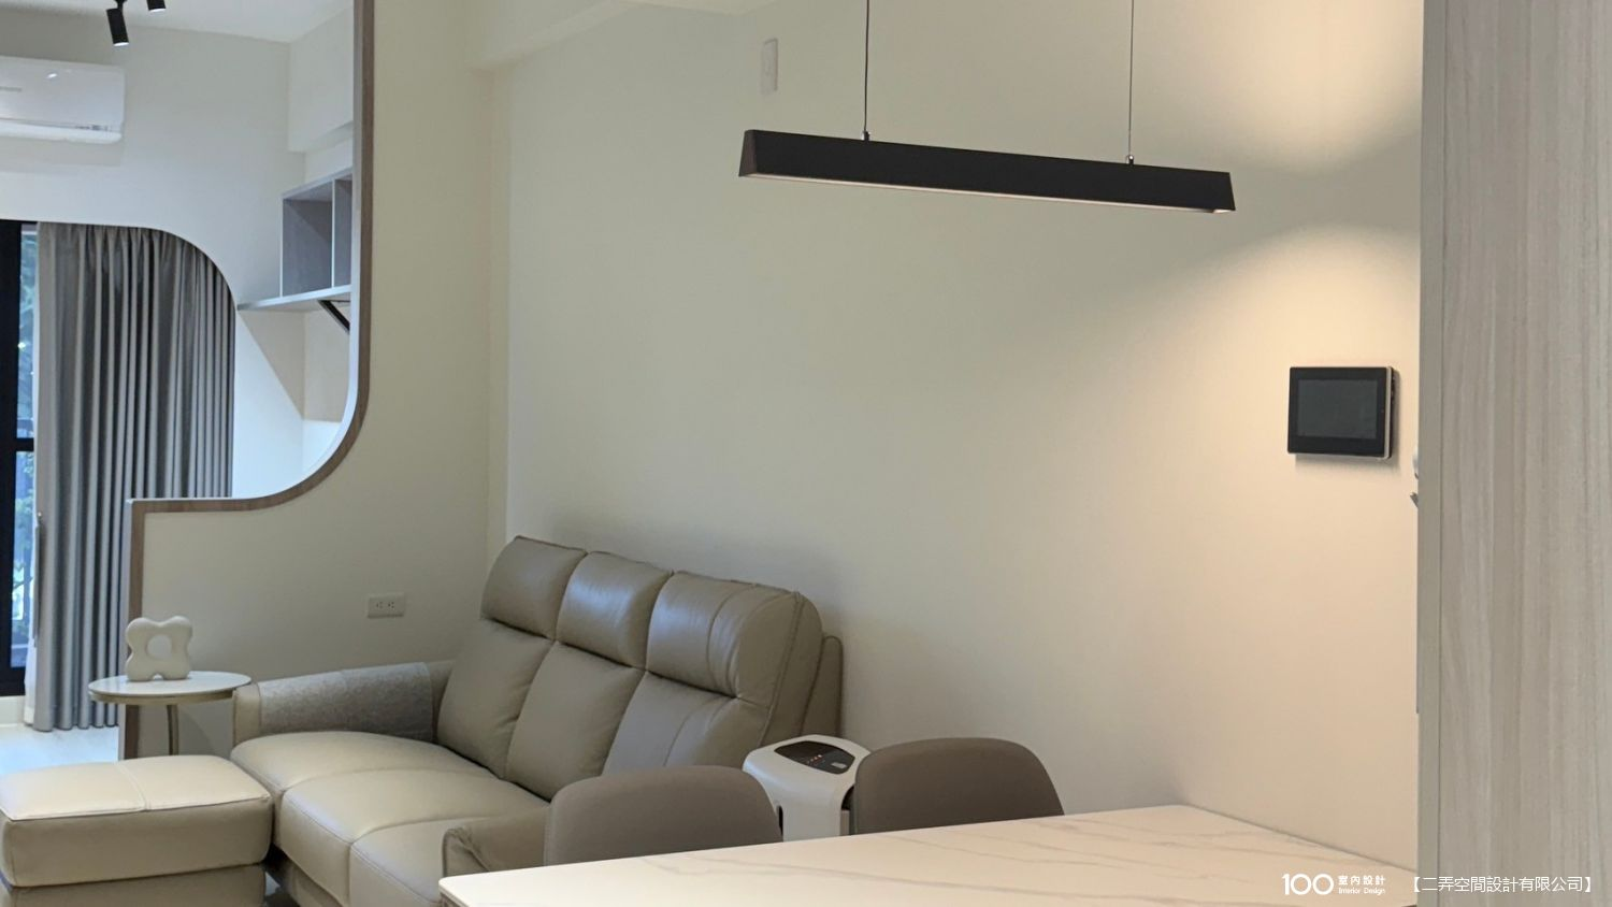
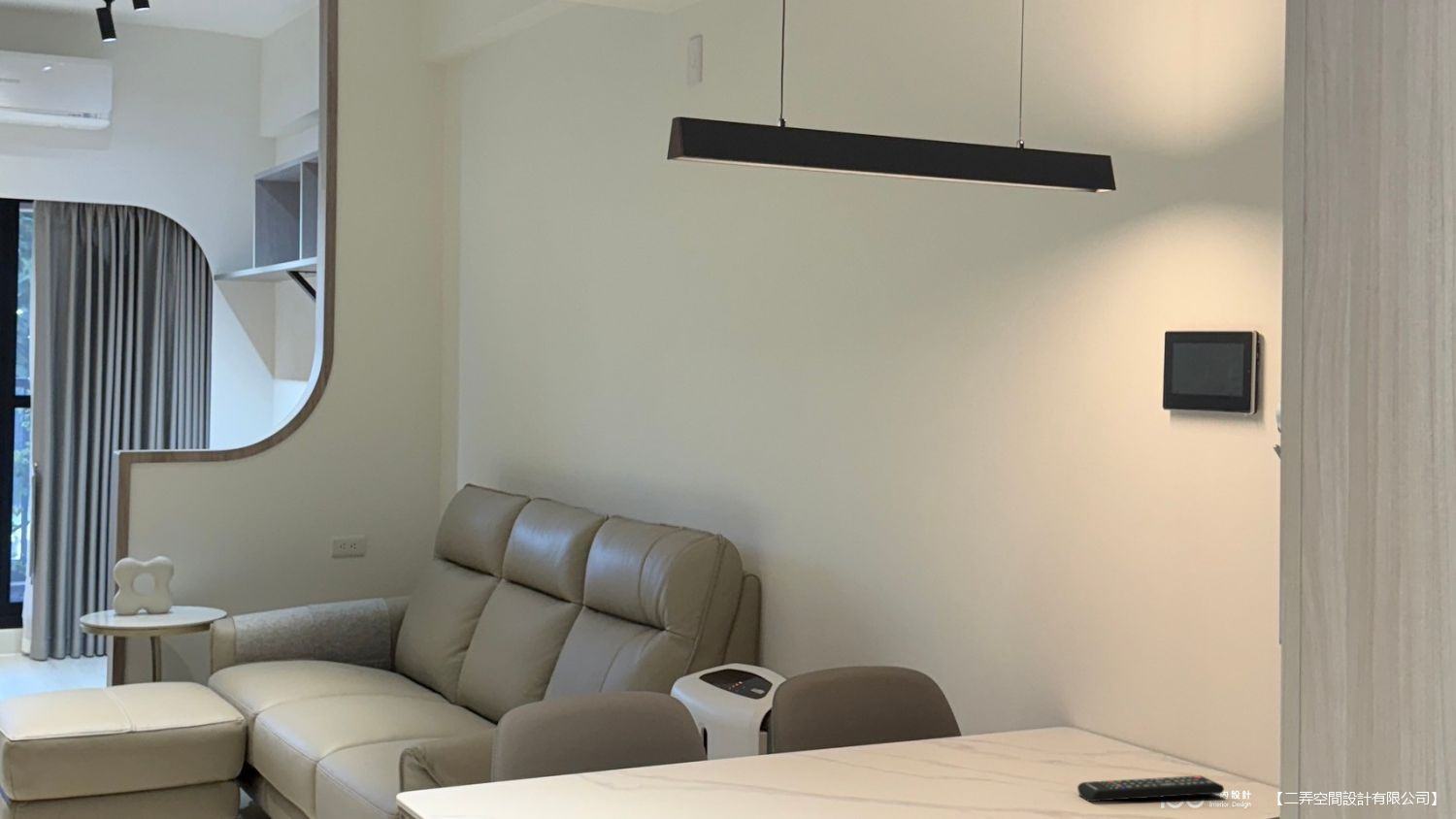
+ remote control [1076,774,1225,803]
